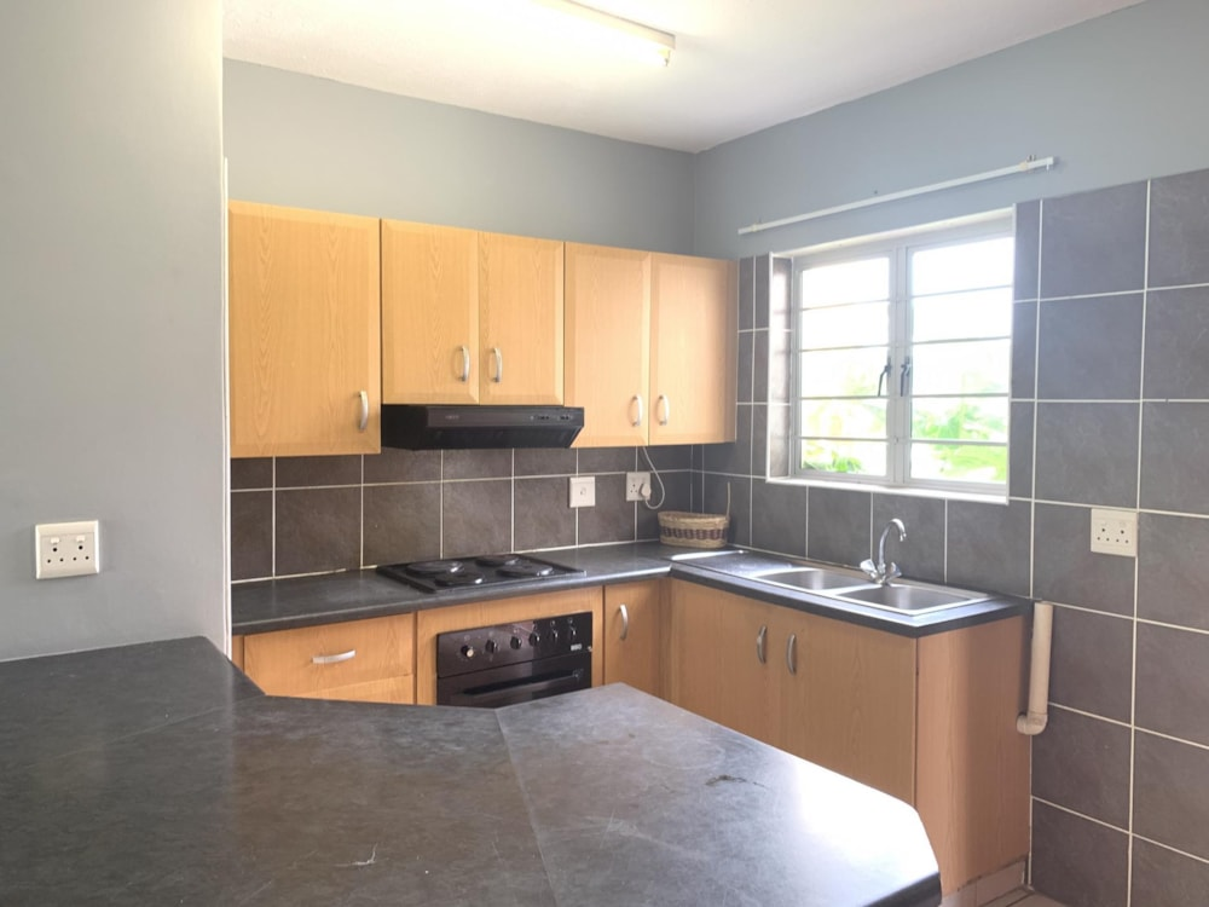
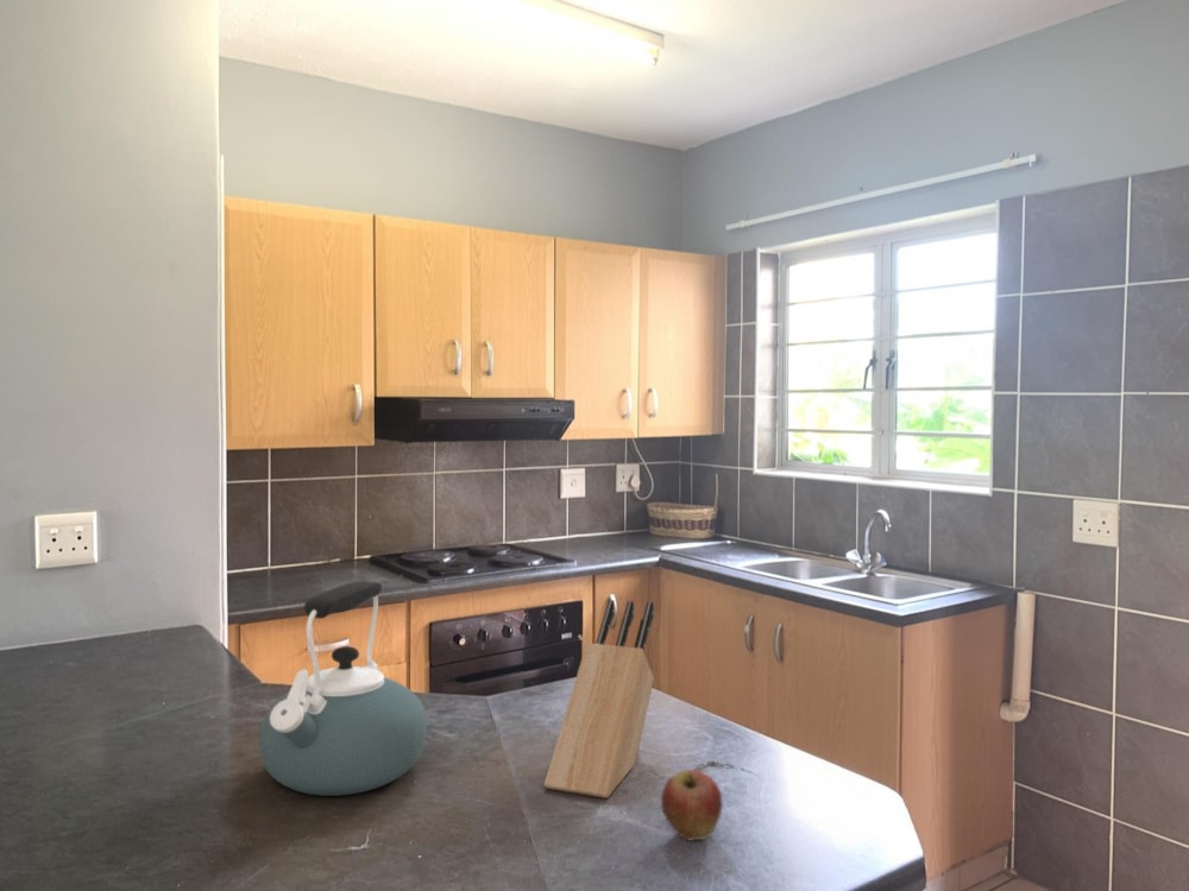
+ fruit [660,769,724,841]
+ kettle [258,580,428,797]
+ knife block [542,599,655,800]
